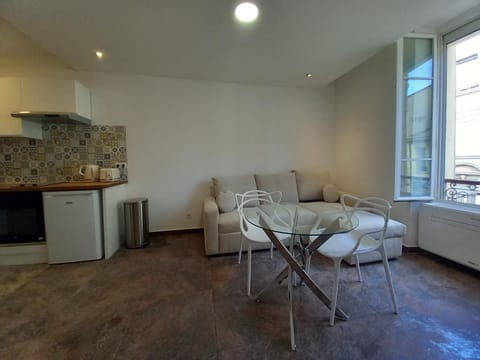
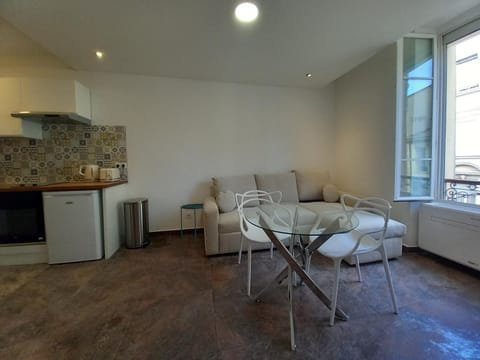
+ side table [180,203,205,243]
